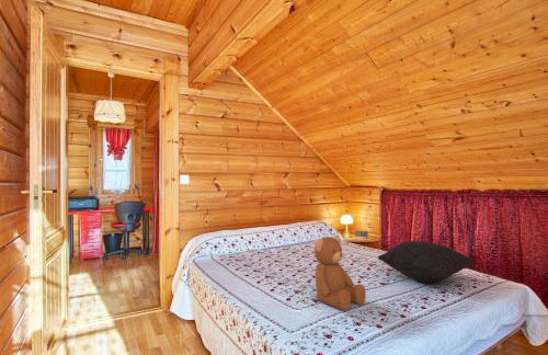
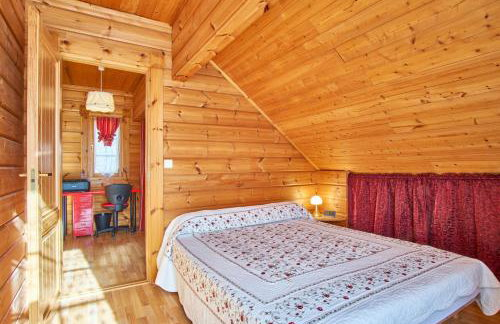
- teddy bear [313,236,367,312]
- pillow [377,240,475,284]
